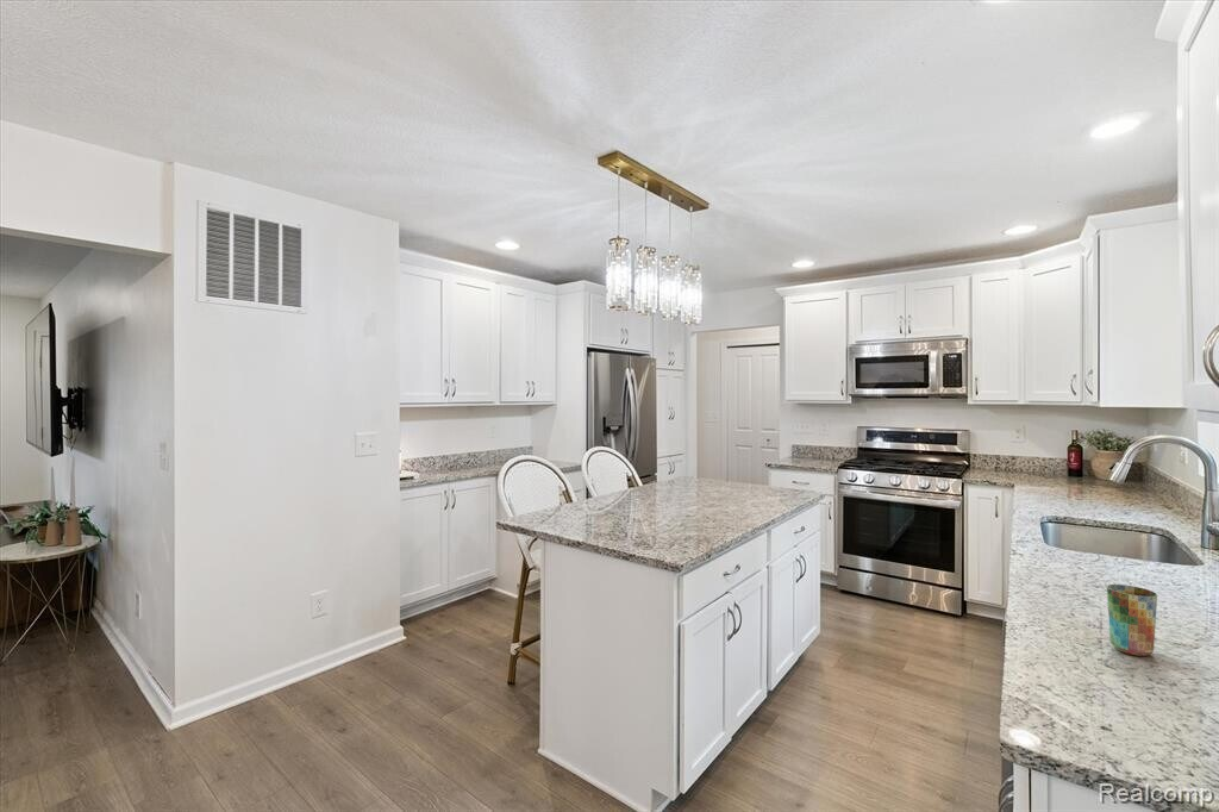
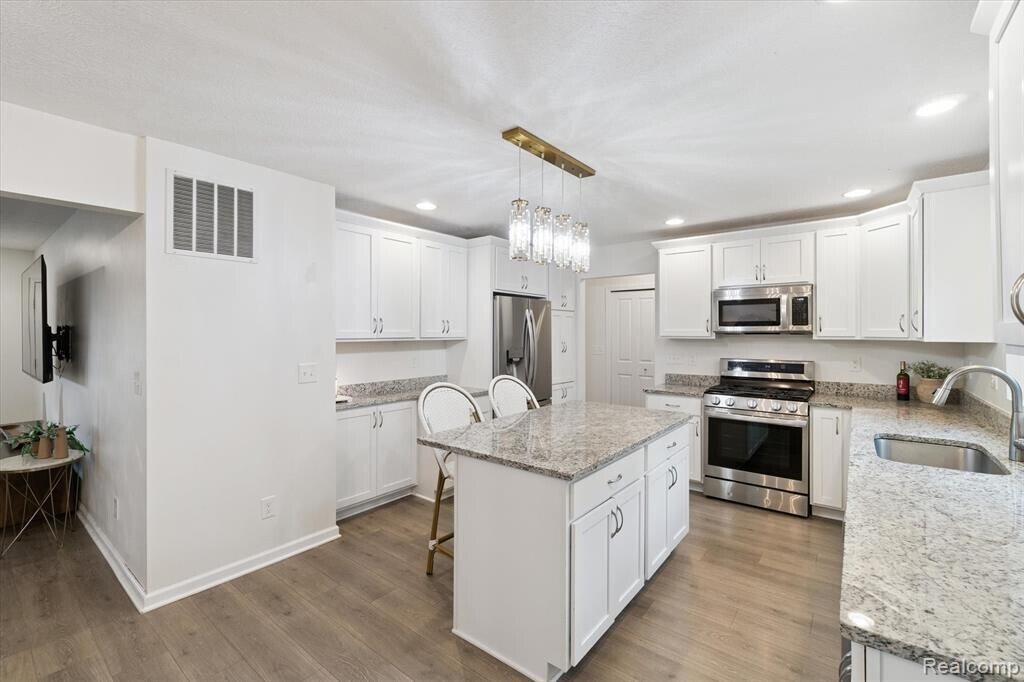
- cup [1106,583,1158,657]
